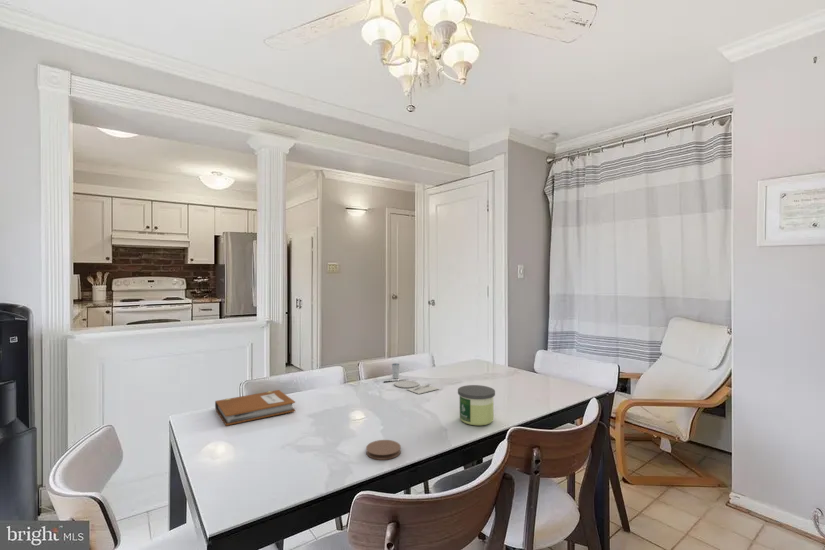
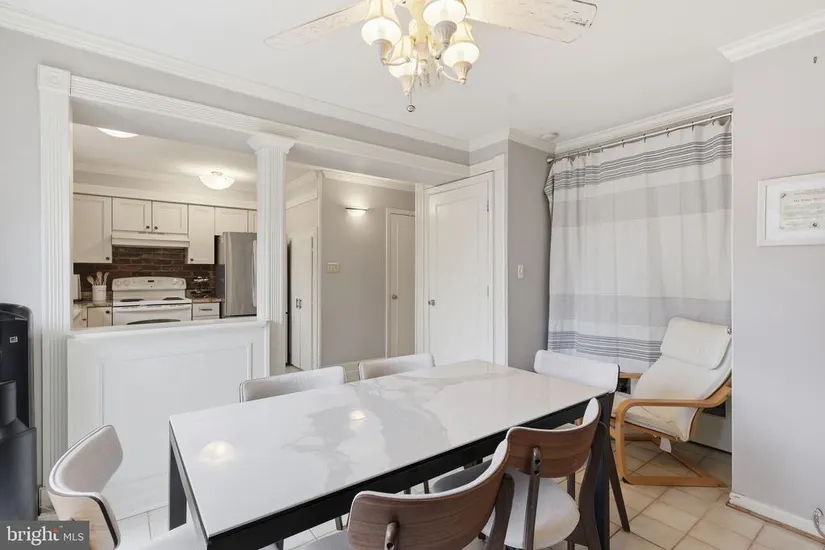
- candle [457,384,496,426]
- placemat [383,363,440,395]
- coaster [365,439,402,461]
- notebook [214,389,296,426]
